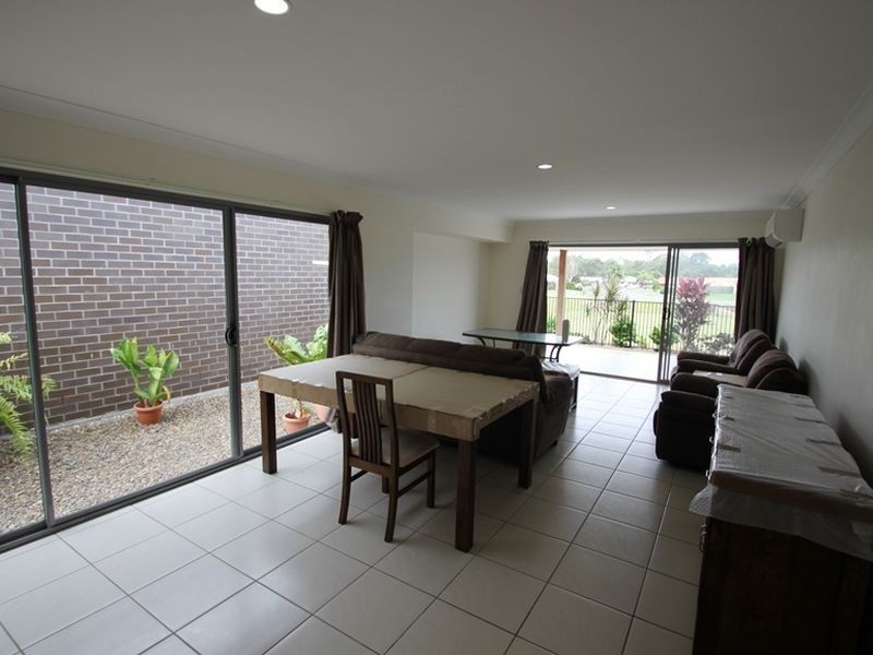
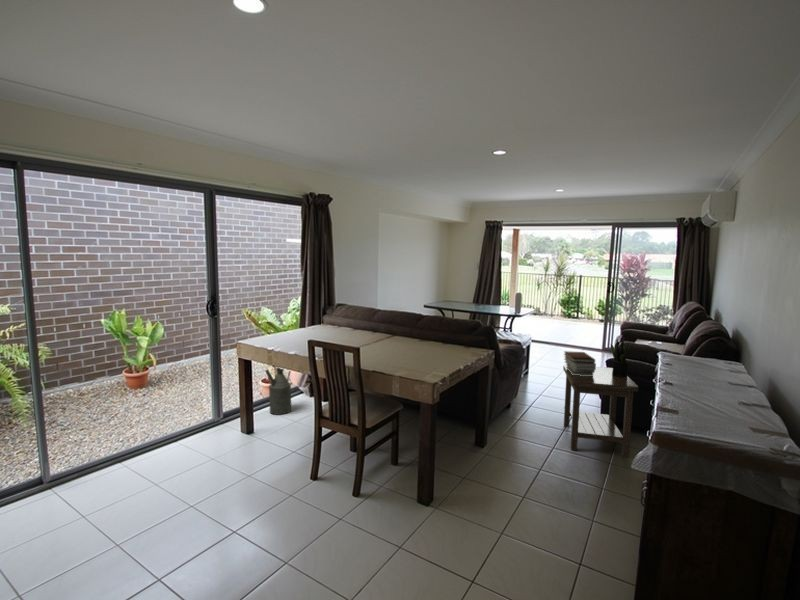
+ potted plant [610,338,631,377]
+ watering can [264,367,292,416]
+ side table [562,364,639,458]
+ book stack [563,350,597,376]
